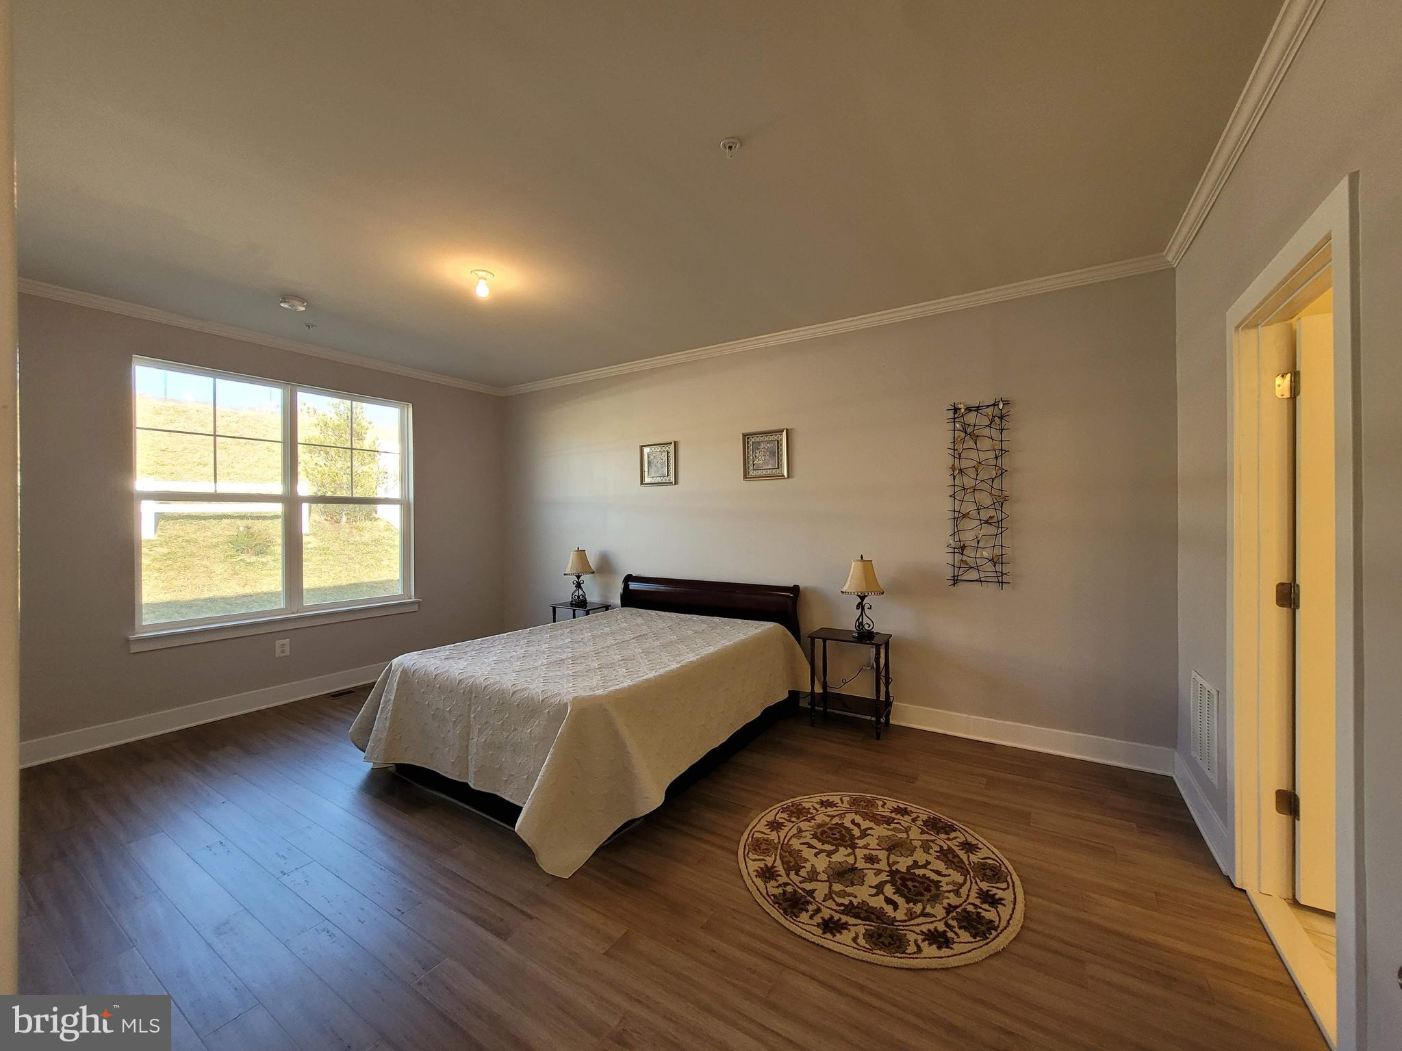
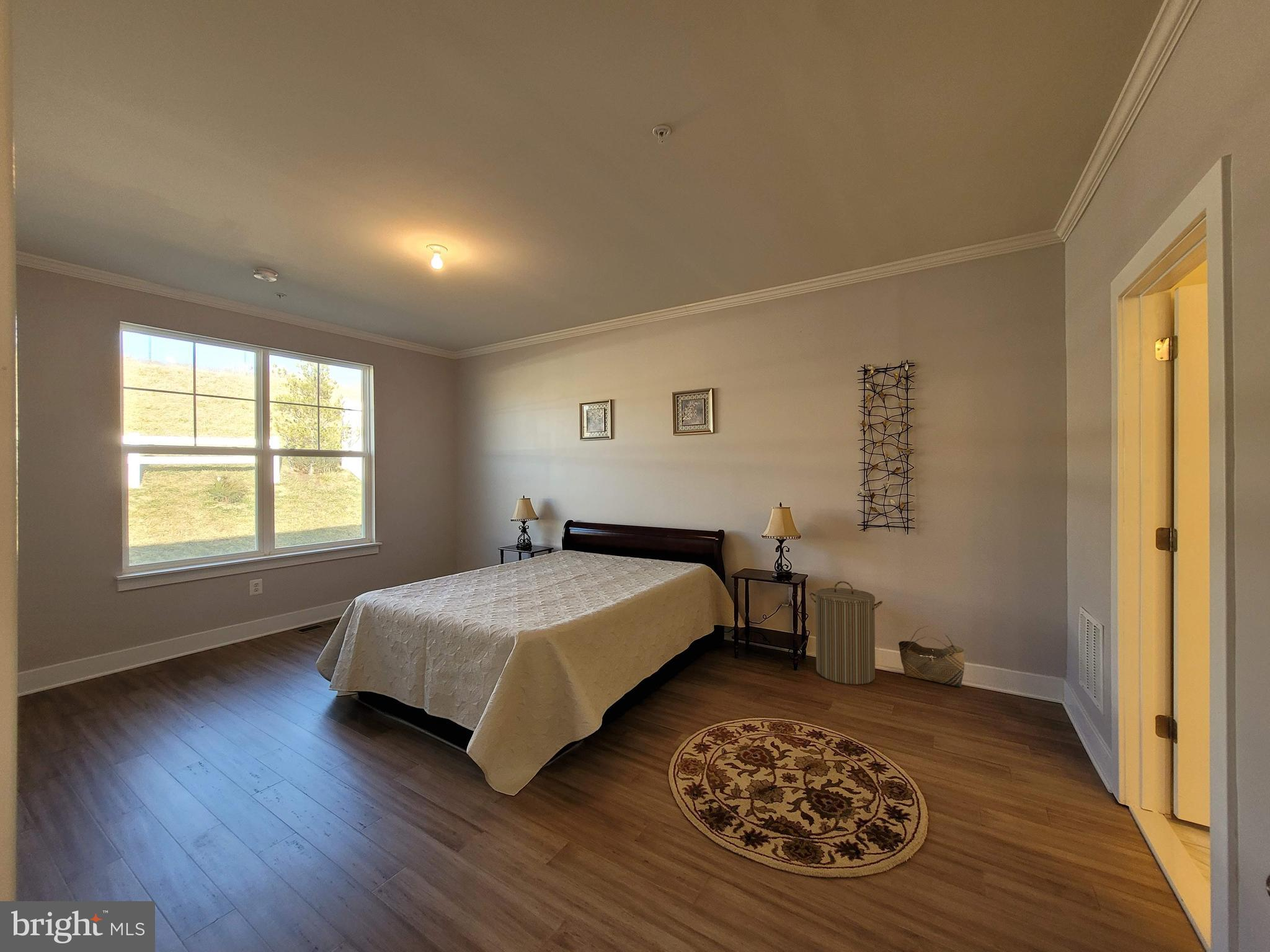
+ laundry hamper [809,581,883,685]
+ basket [898,625,965,688]
